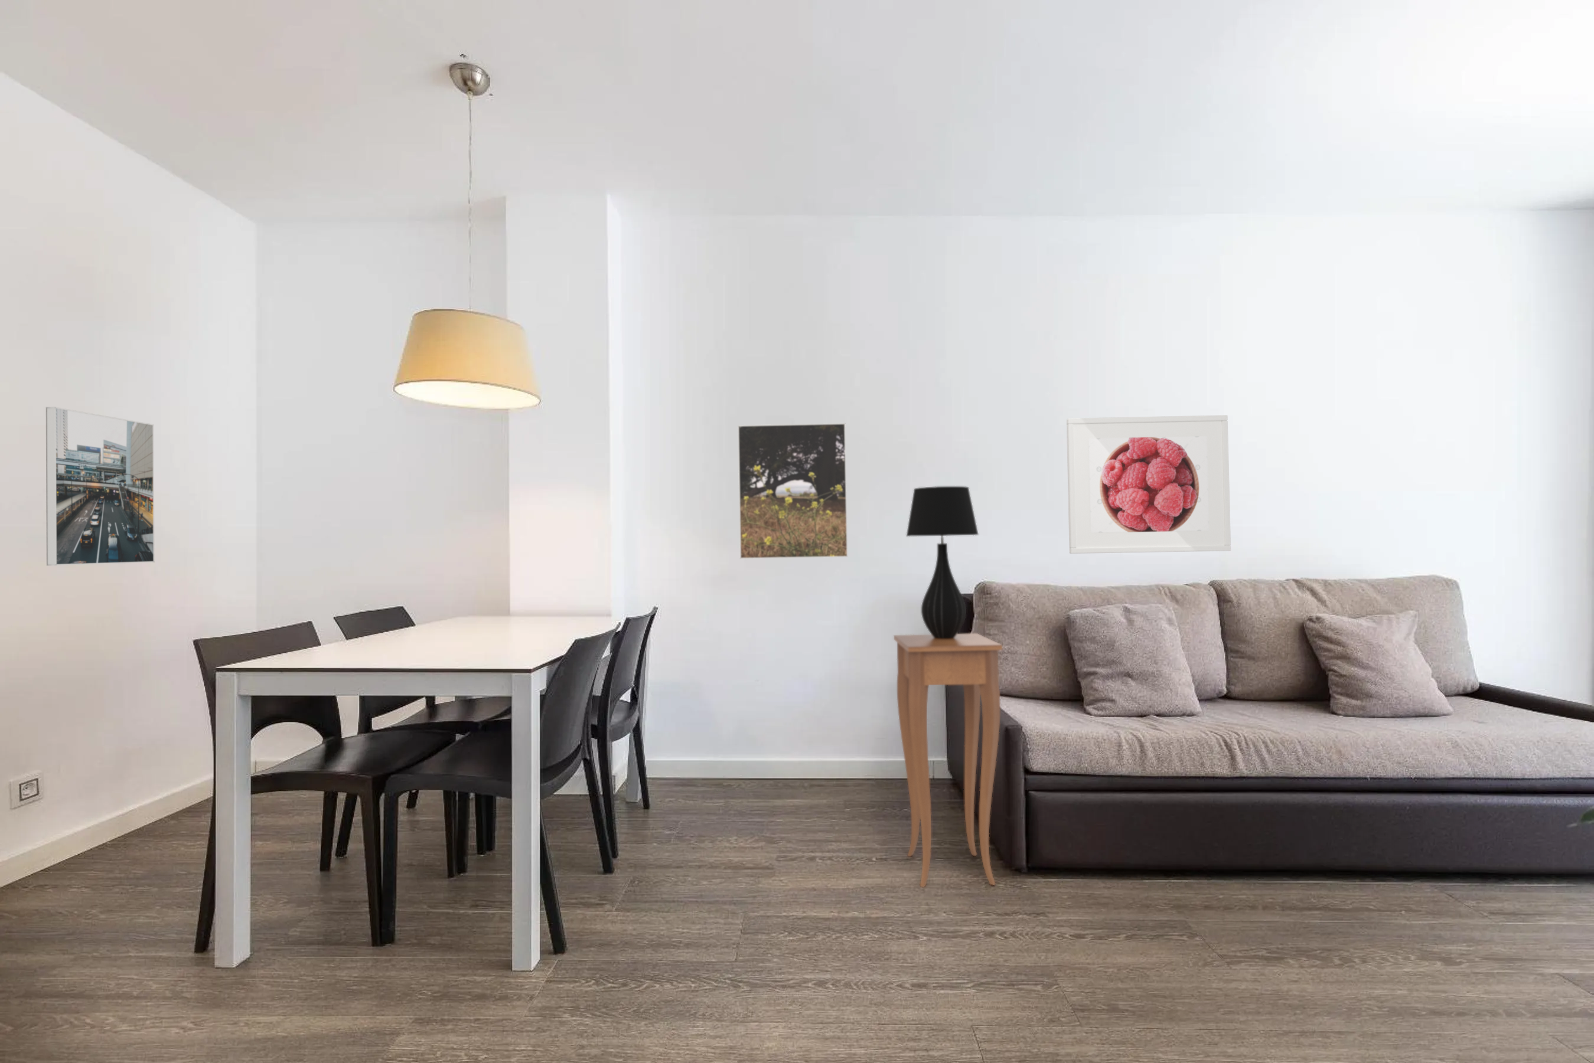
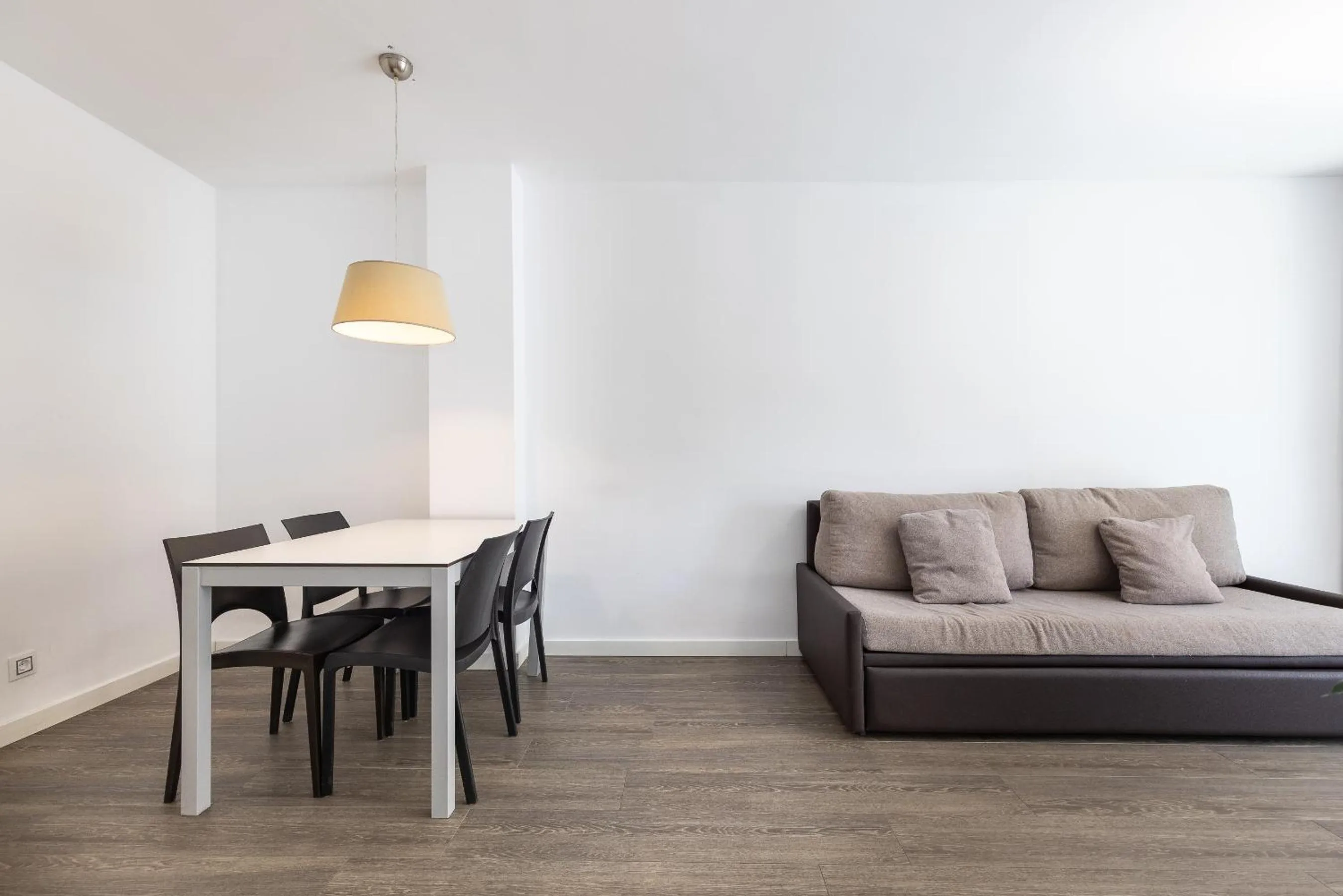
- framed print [45,406,155,566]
- side table [893,632,1003,889]
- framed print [737,422,849,560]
- table lamp [906,485,979,639]
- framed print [1066,414,1231,554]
